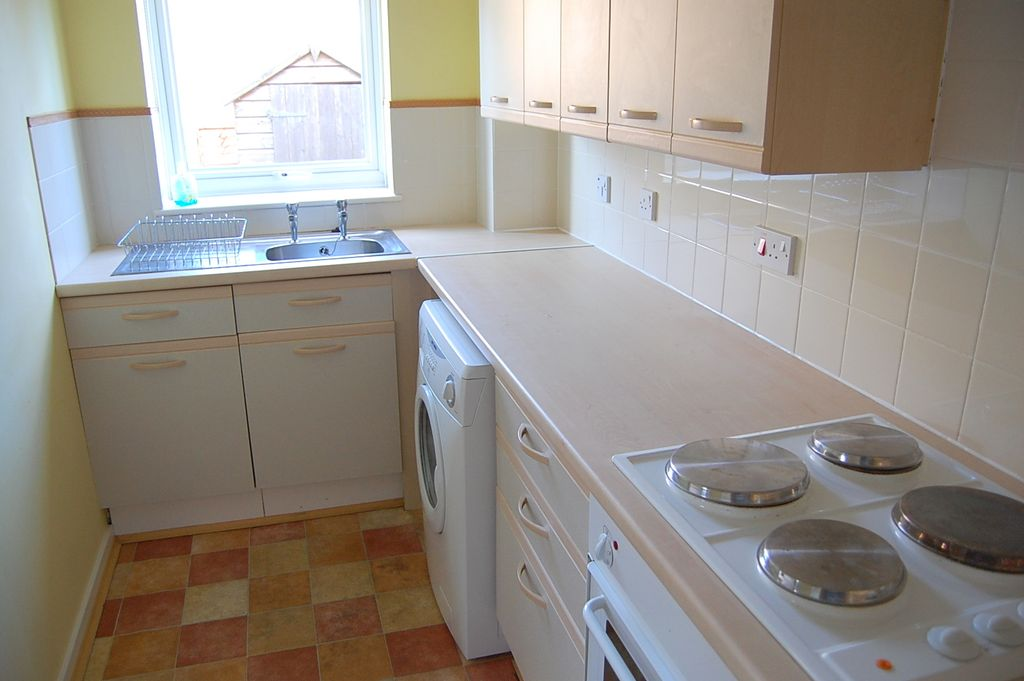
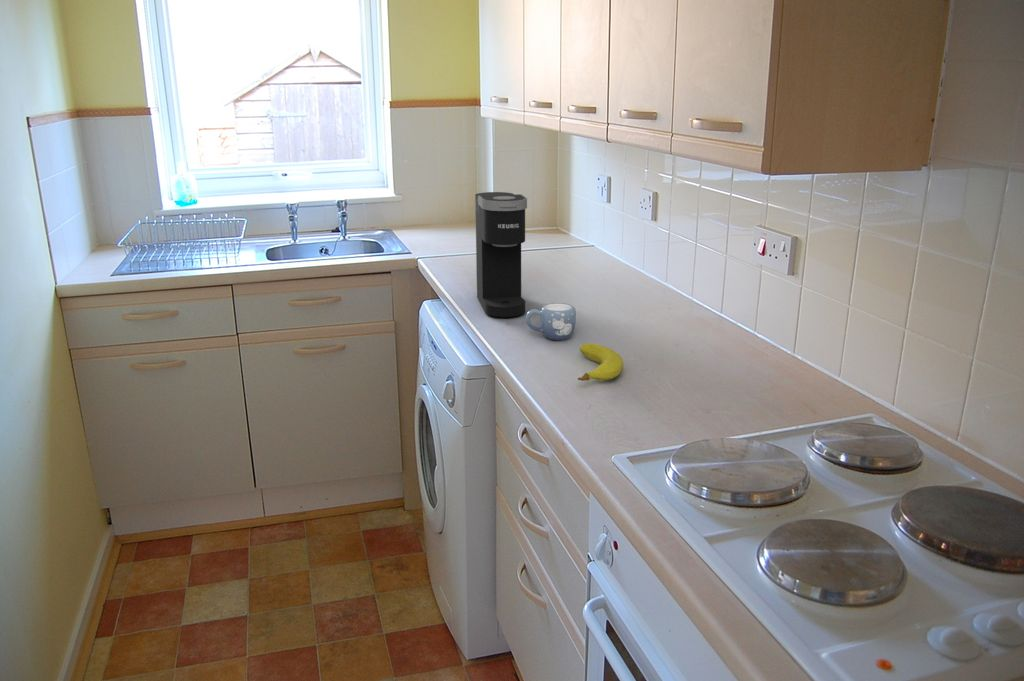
+ coffee maker [474,191,528,319]
+ mug [525,302,577,341]
+ fruit [577,342,624,382]
